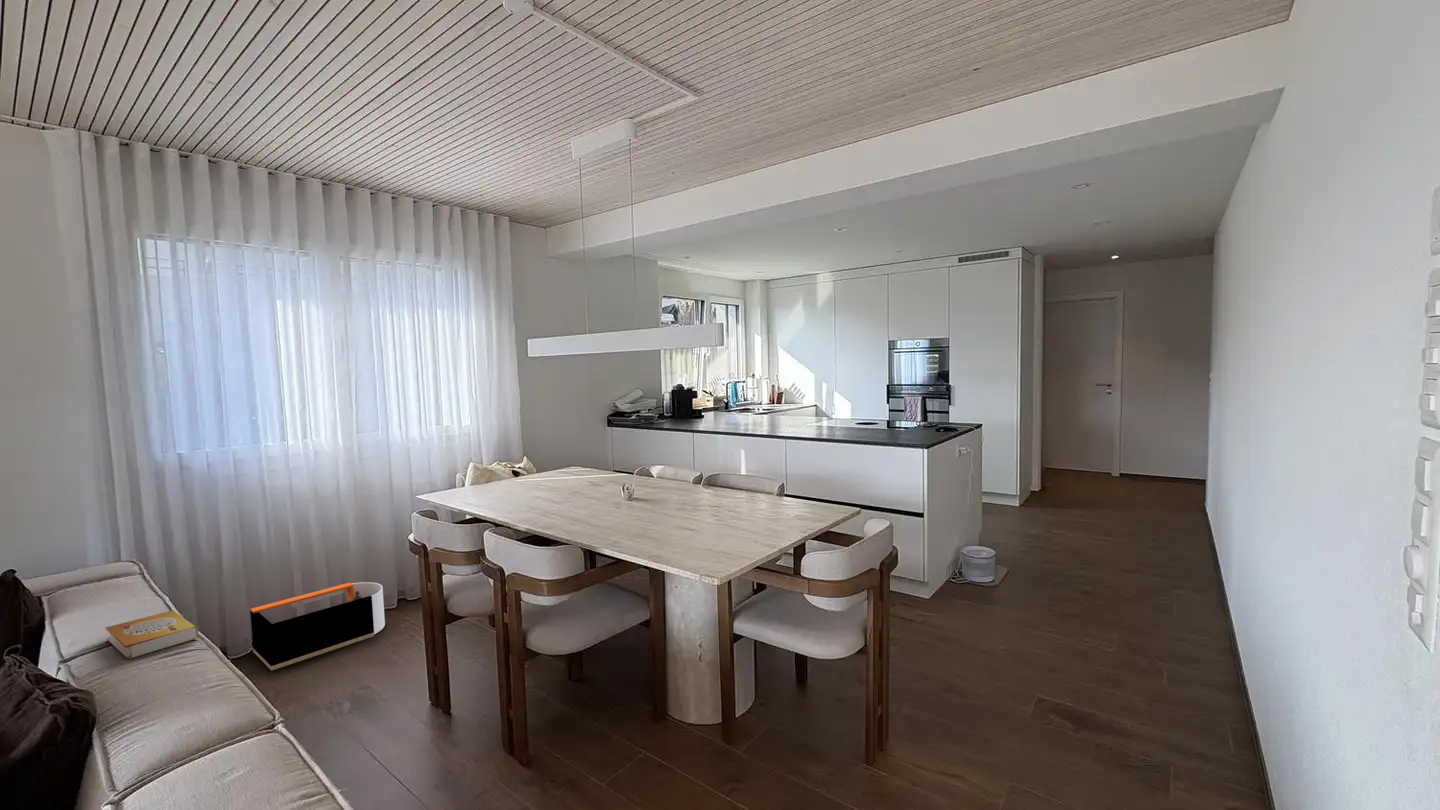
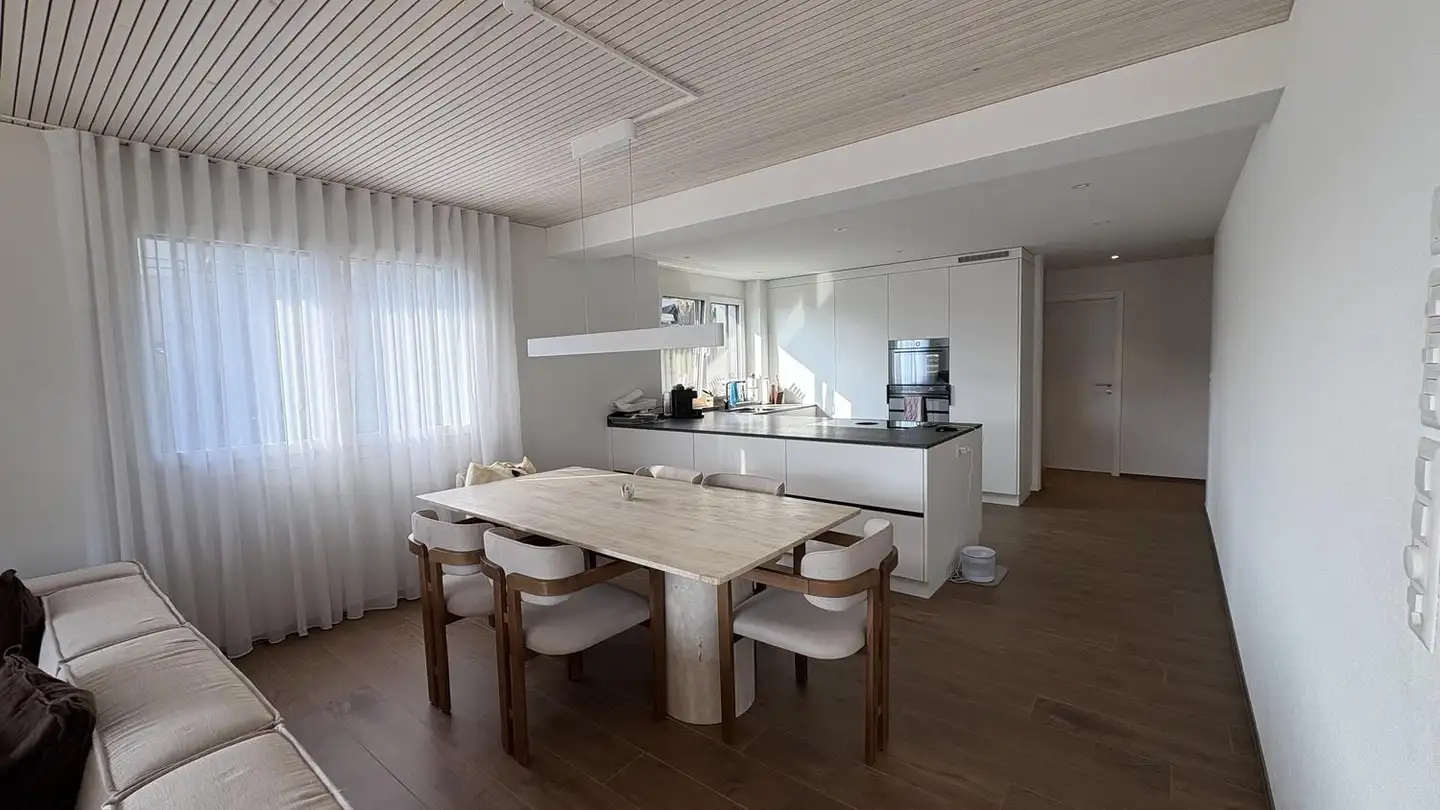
- book [104,610,199,660]
- storage bin [249,581,386,671]
